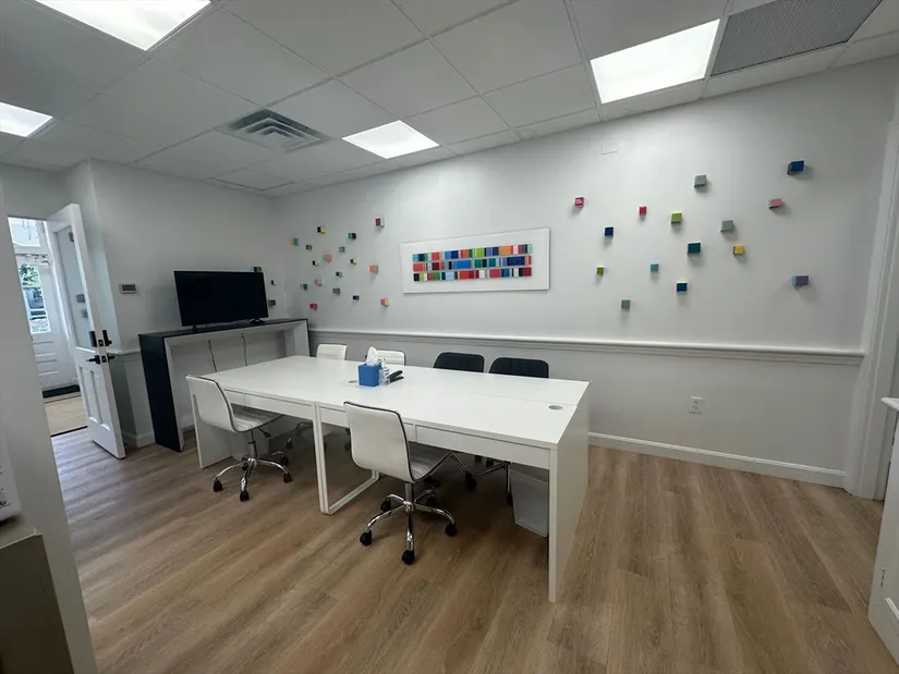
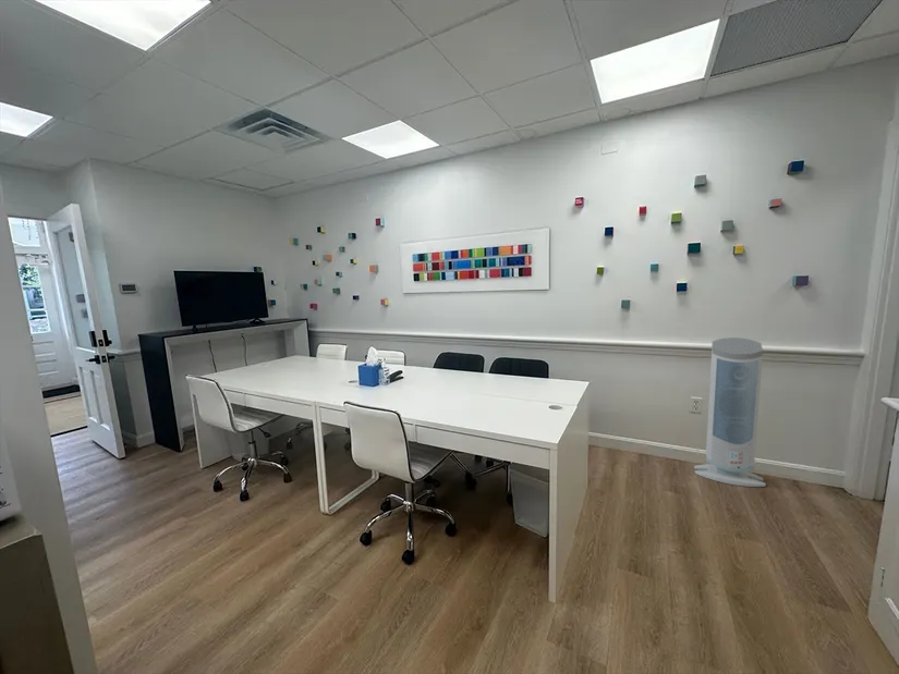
+ air purifier [693,336,767,488]
